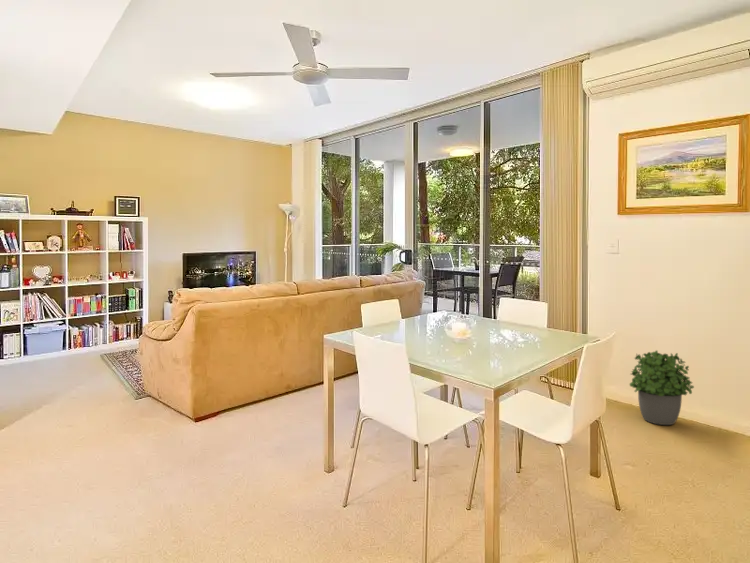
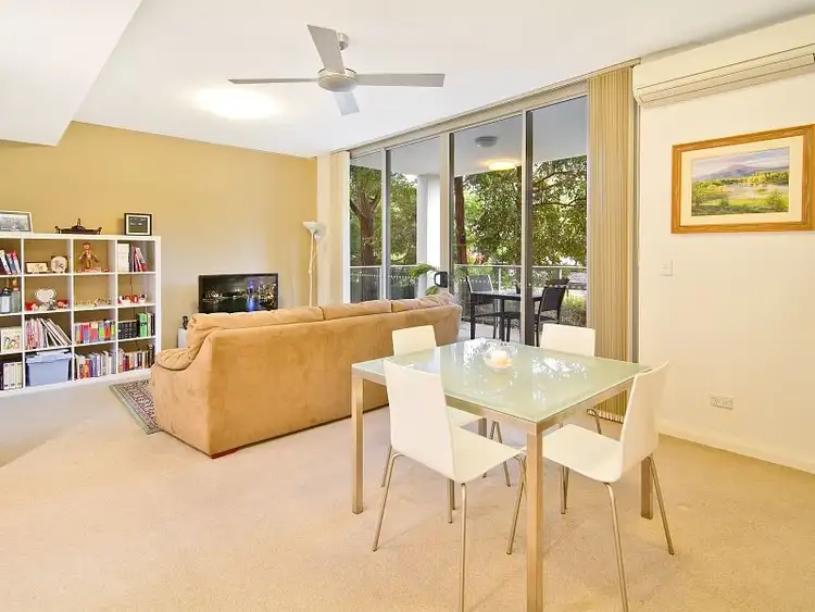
- potted plant [628,349,695,426]
